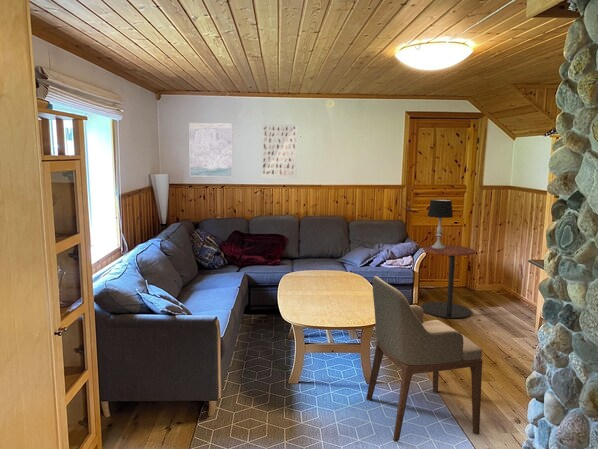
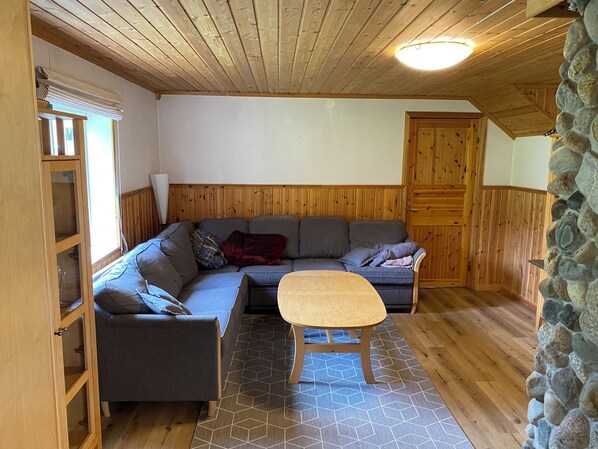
- side table [420,244,476,319]
- wall art [261,123,298,179]
- armchair [365,275,483,443]
- table lamp [426,199,454,249]
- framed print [188,122,233,178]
